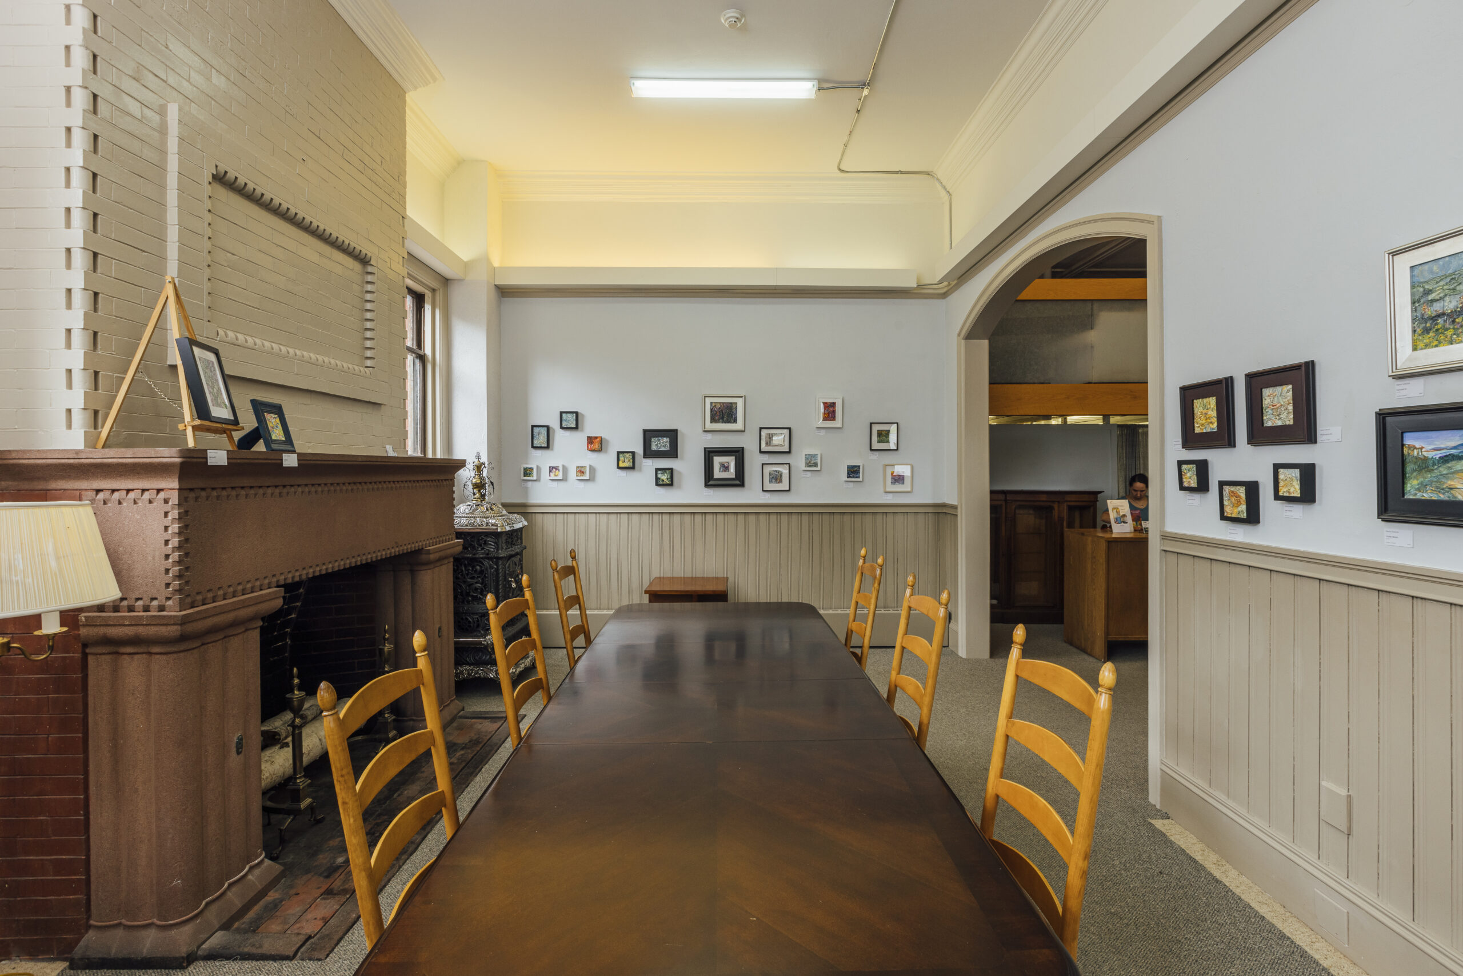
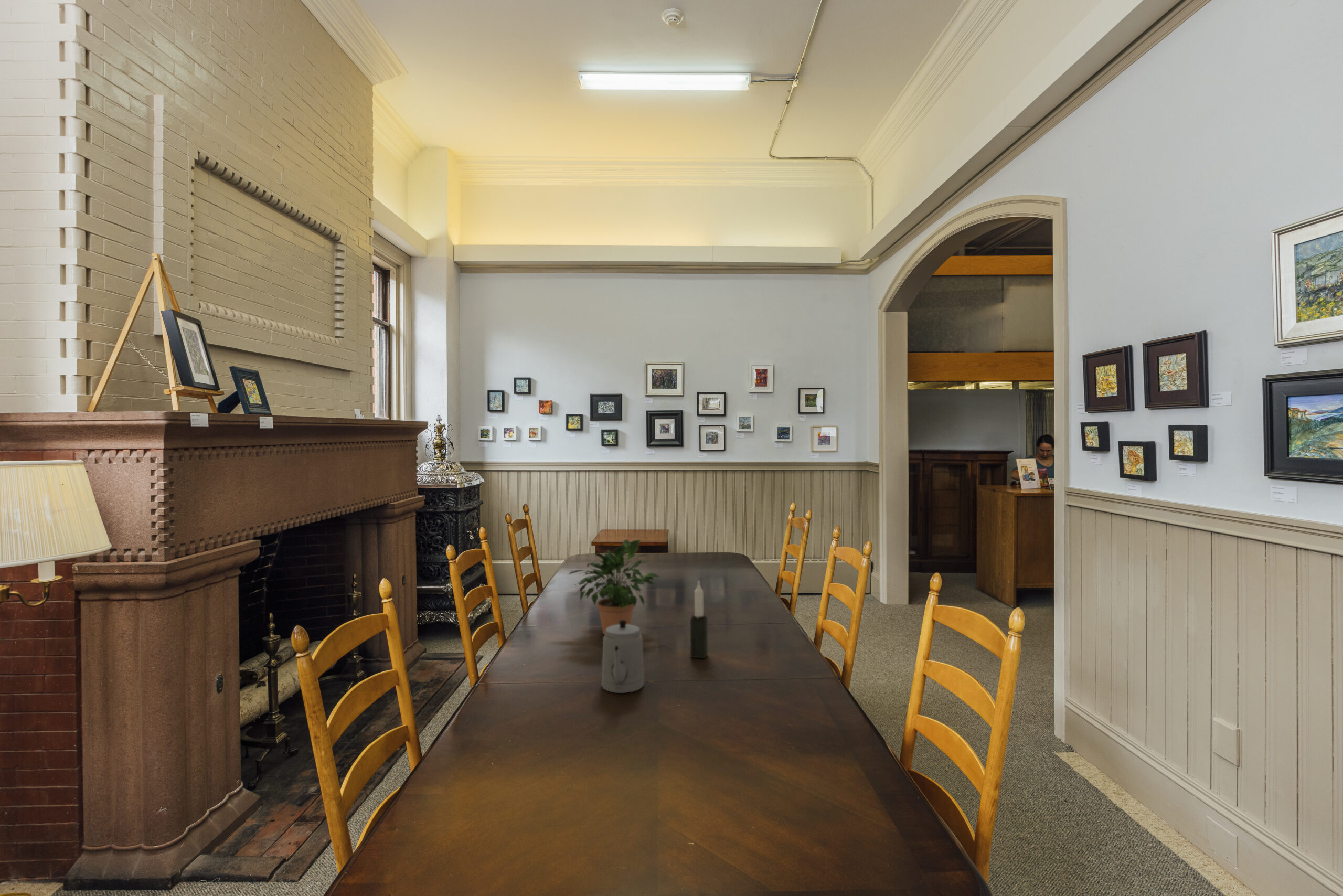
+ potted plant [568,539,662,635]
+ candle [690,581,708,659]
+ teapot [601,620,645,694]
